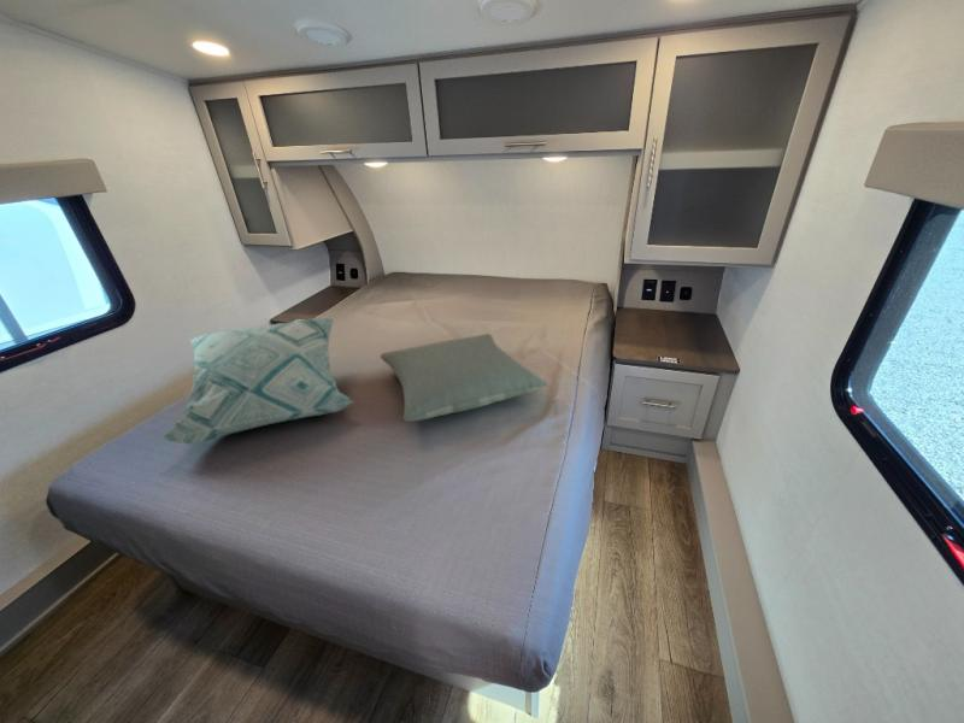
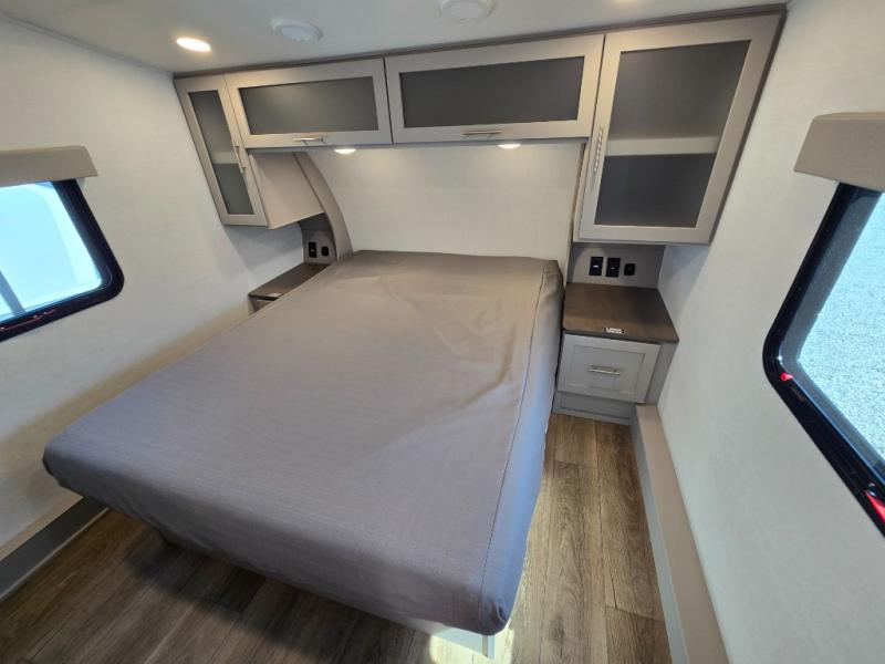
- decorative pillow [160,317,355,445]
- pillow [378,333,548,423]
